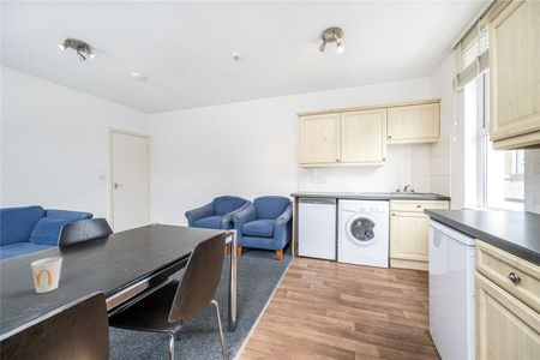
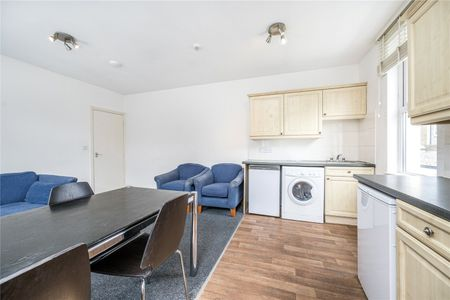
- cup [30,256,64,294]
